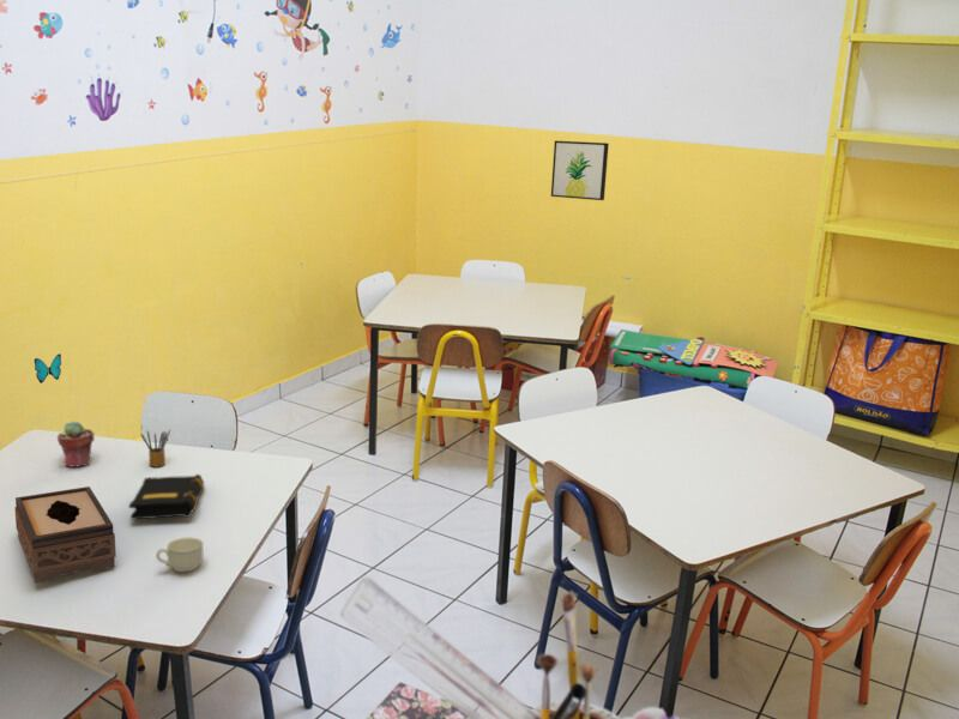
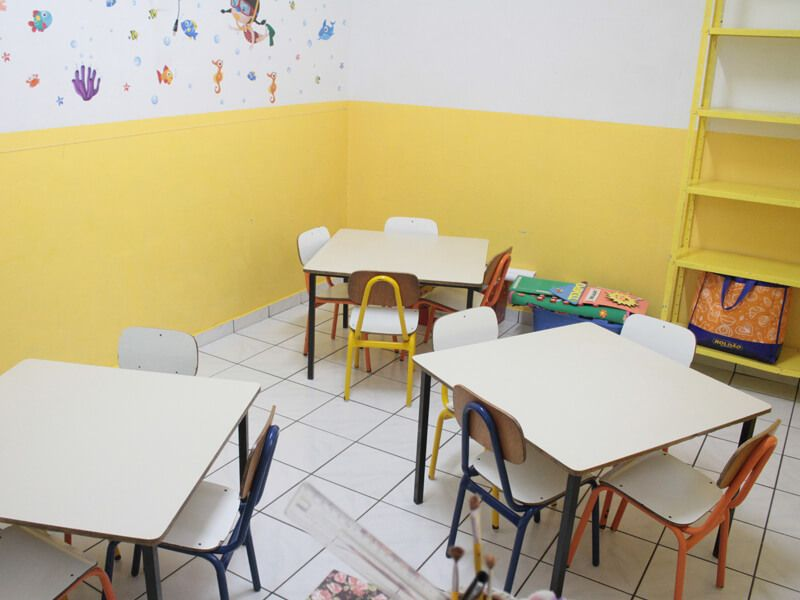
- cup [155,536,205,573]
- tissue box [13,485,117,584]
- potted succulent [56,419,96,467]
- decorative butterfly [34,352,62,385]
- pencil box [139,429,171,467]
- wall art [550,140,610,201]
- book [128,473,206,520]
